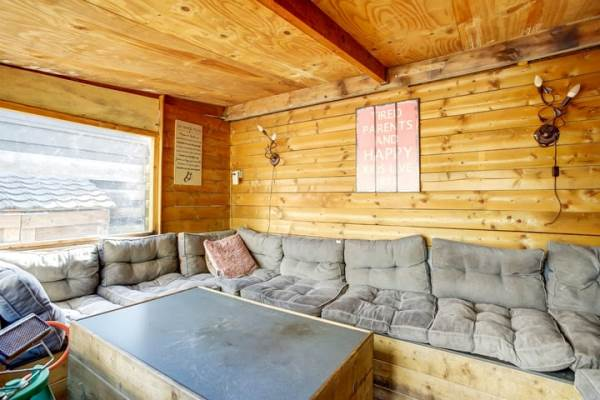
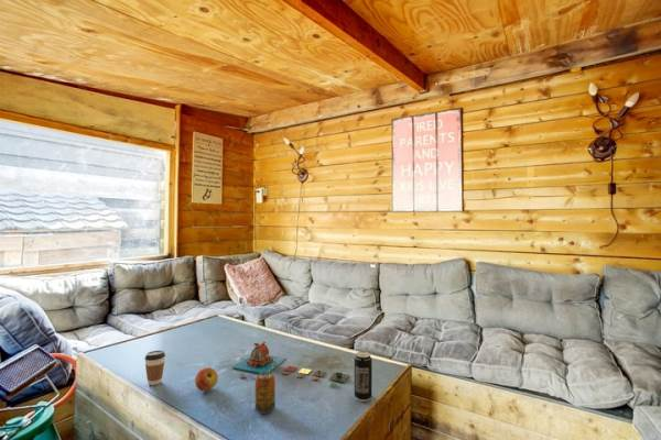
+ coffee cup [144,350,166,386]
+ beverage can [253,372,277,415]
+ beverage can [354,351,373,403]
+ board game [231,341,350,387]
+ apple [194,366,219,393]
